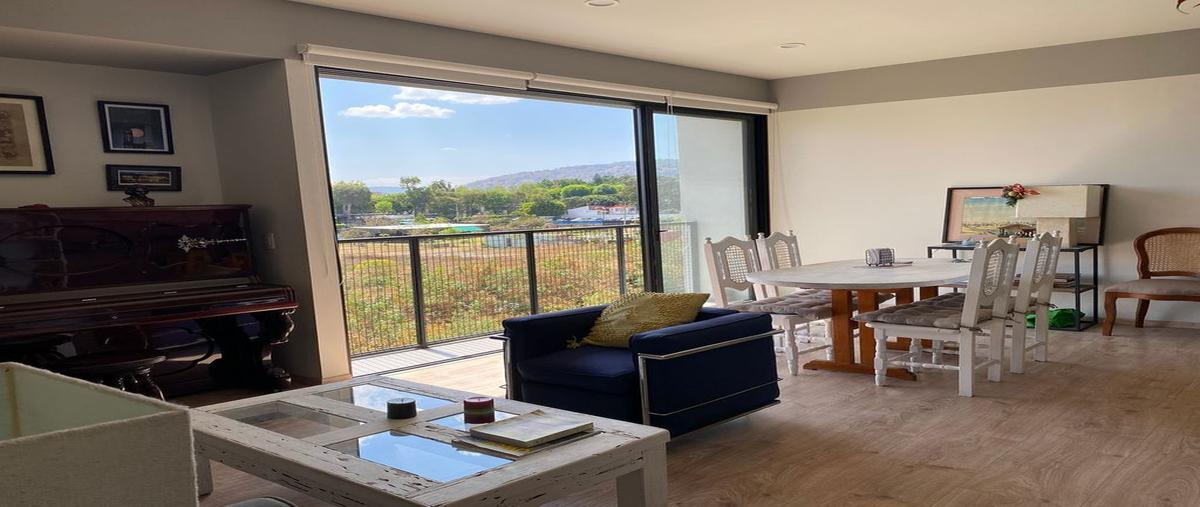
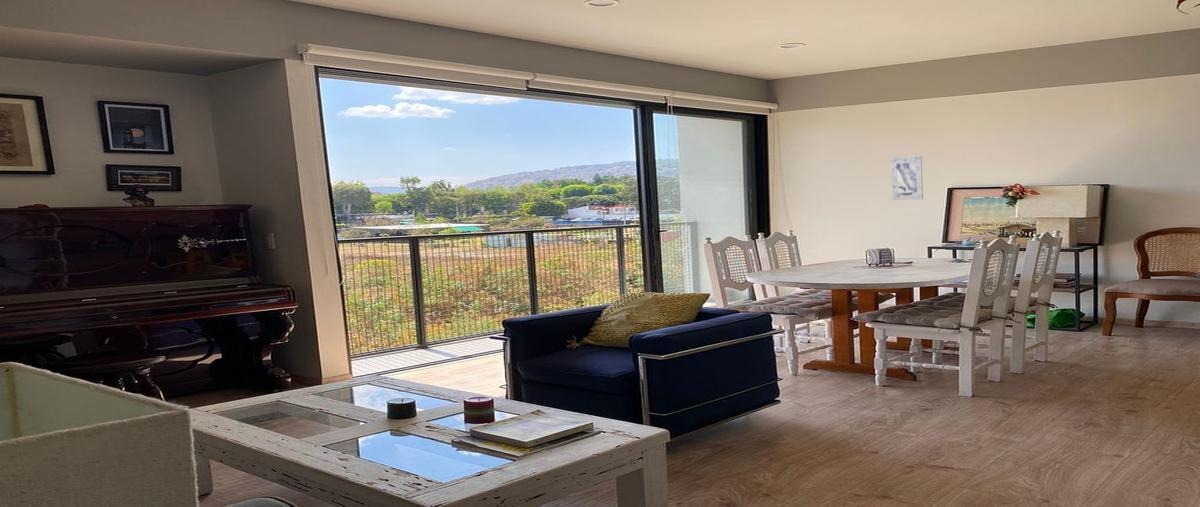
+ wall art [890,155,924,201]
